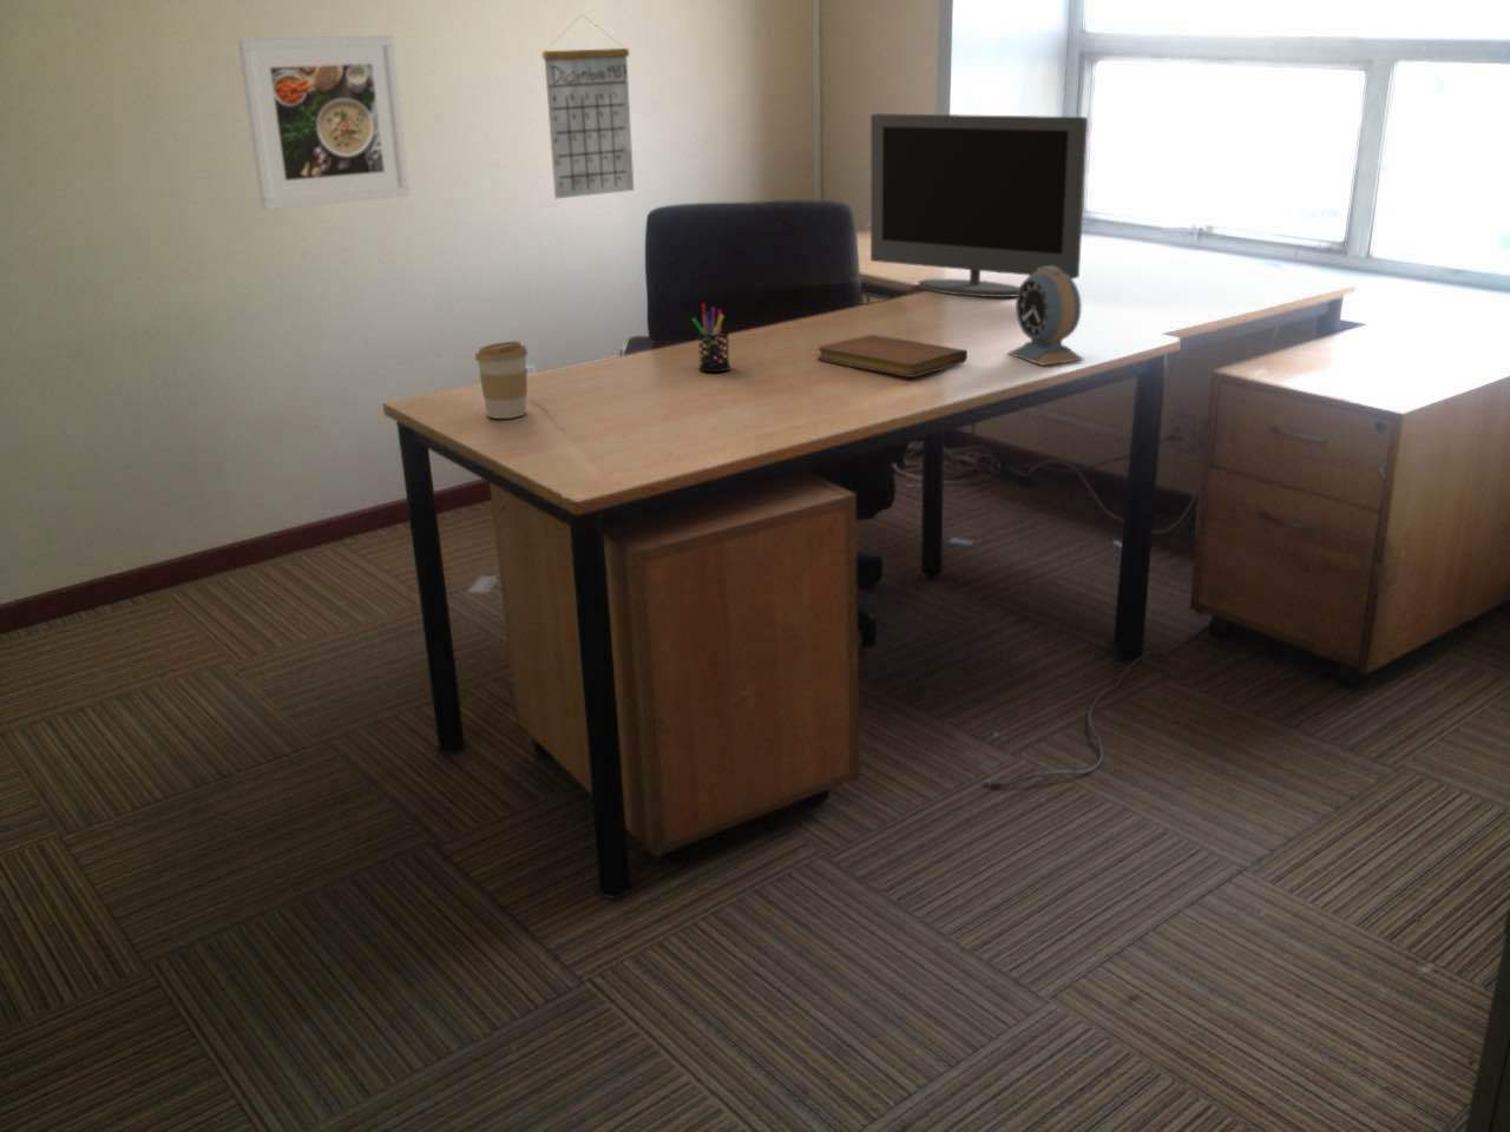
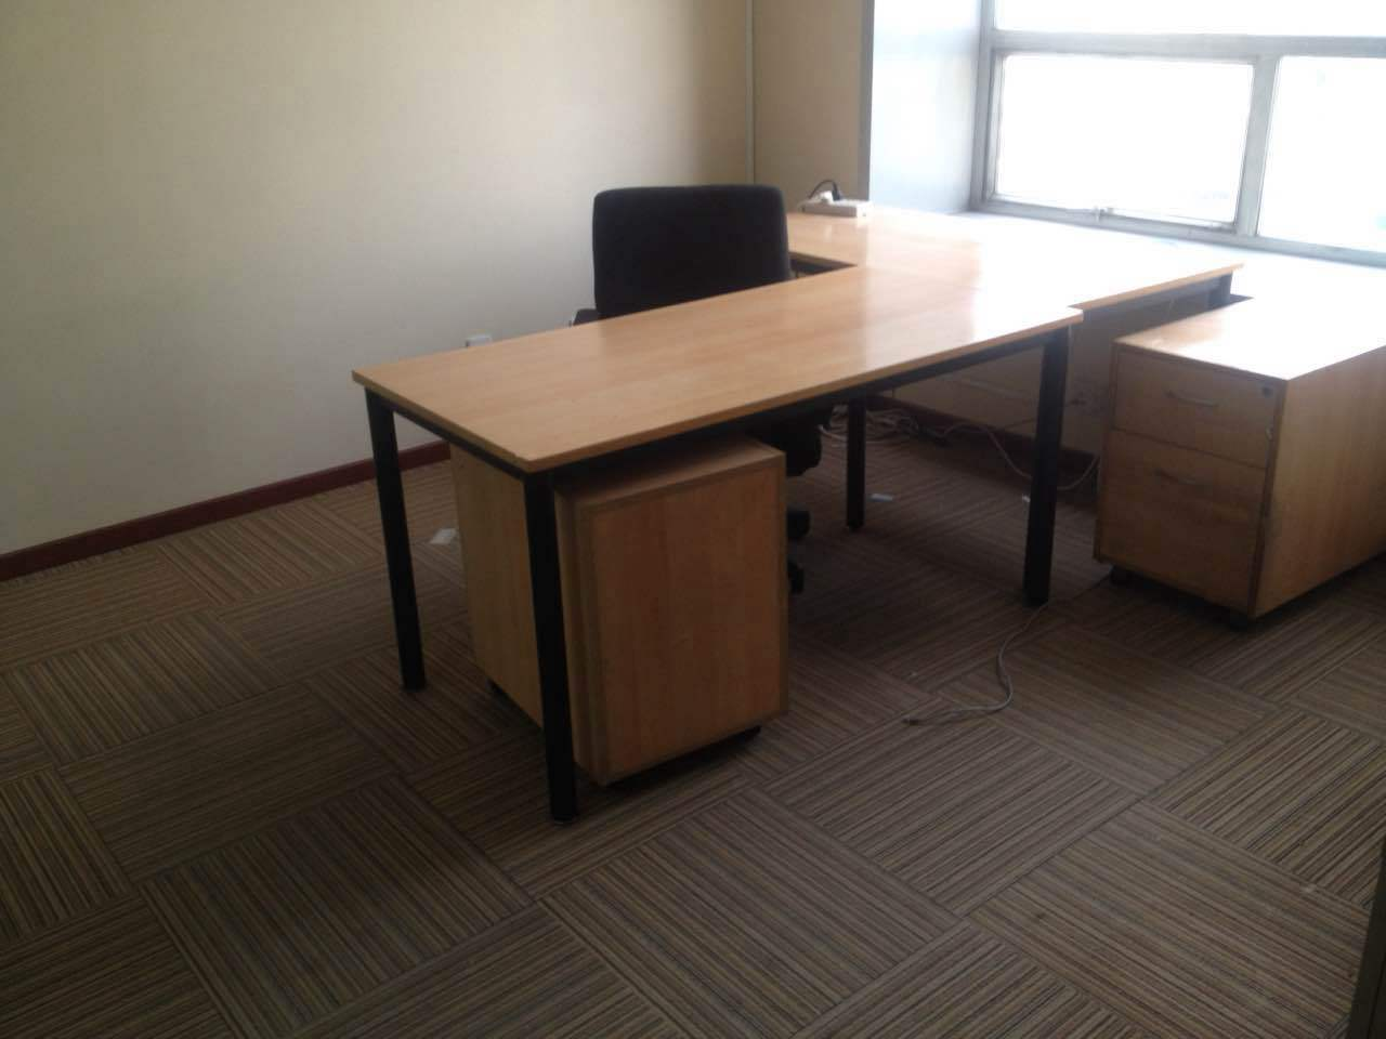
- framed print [235,34,411,212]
- coffee cup [474,340,529,420]
- pen holder [690,302,731,373]
- monitor [869,112,1089,298]
- alarm clock [1006,266,1087,366]
- calendar [541,13,635,201]
- notebook [817,334,969,378]
